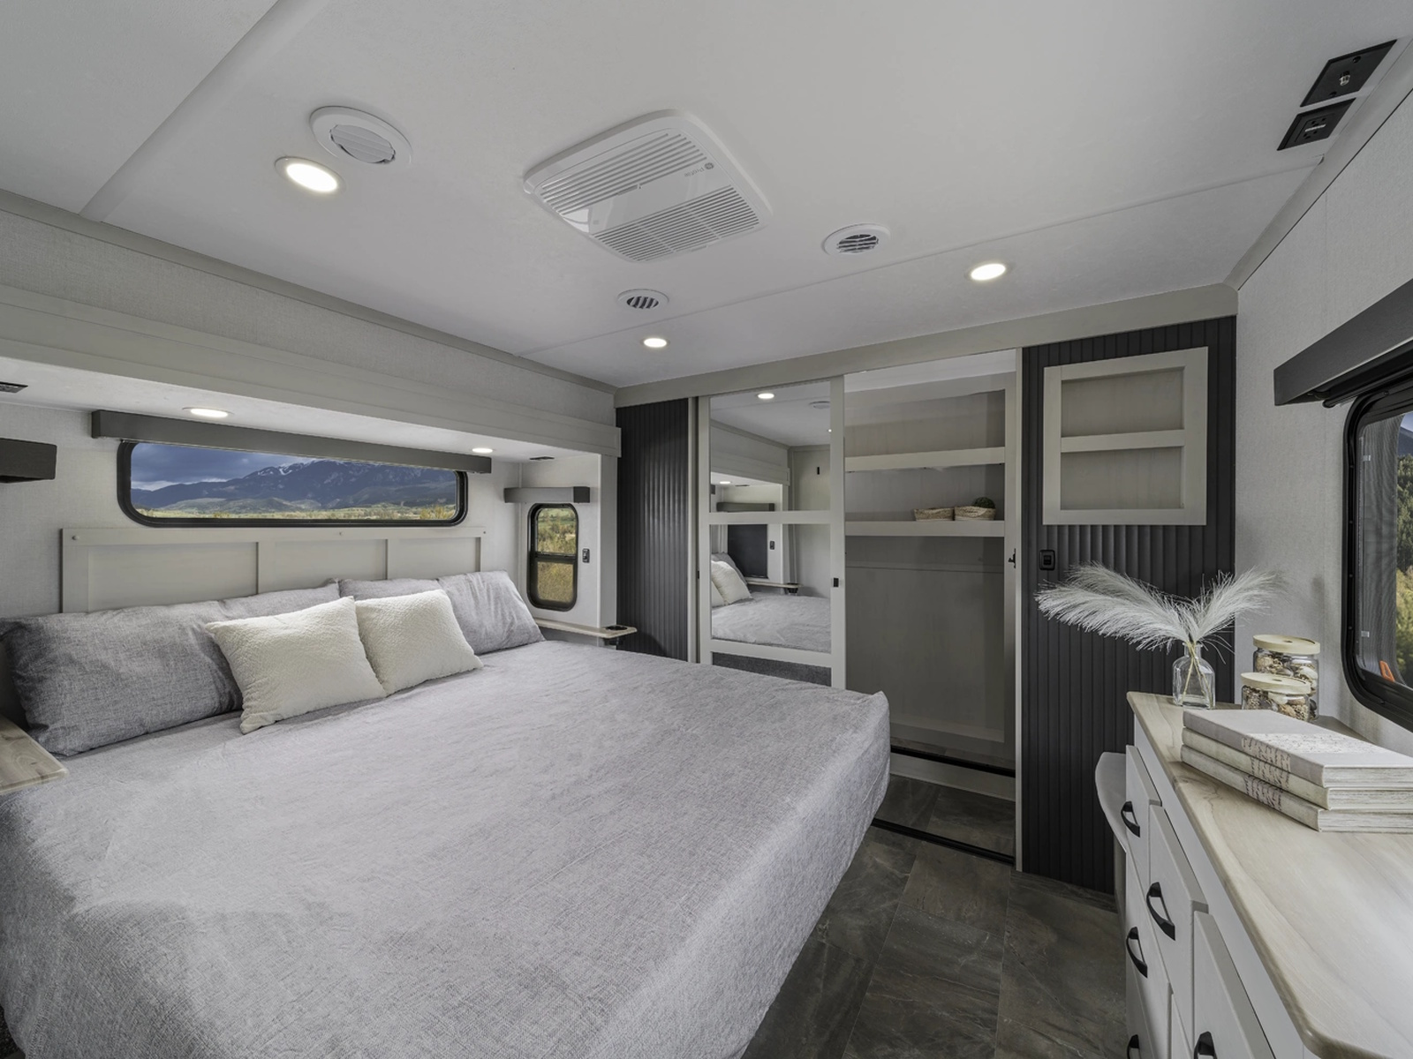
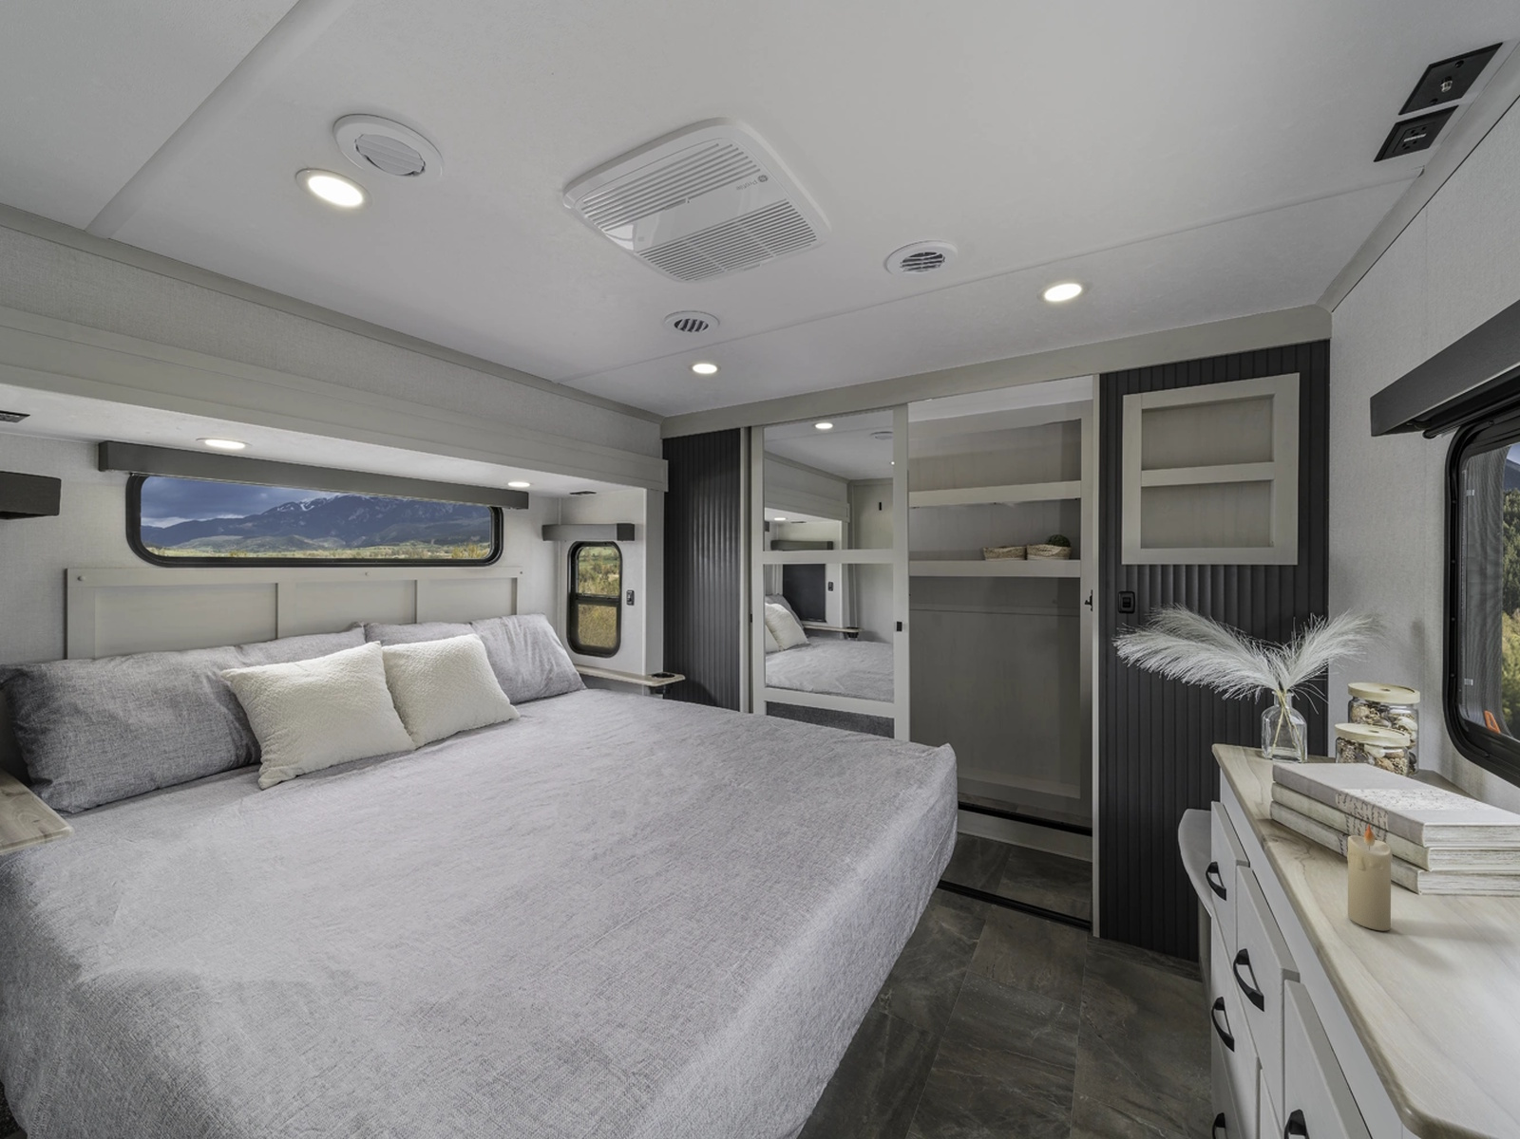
+ candle [1346,824,1393,932]
